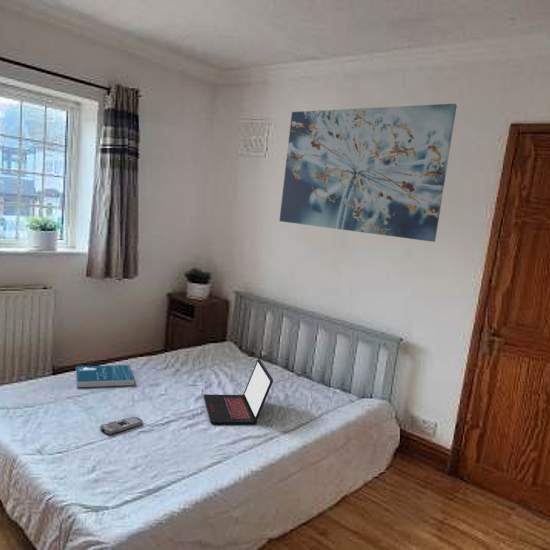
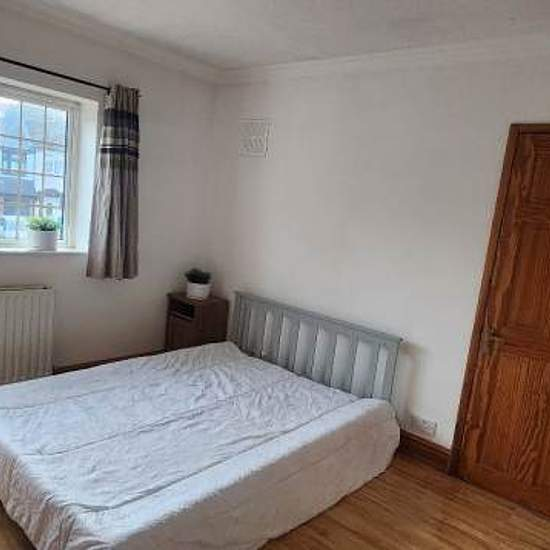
- laptop [203,358,274,425]
- wall art [278,103,458,243]
- remote control [99,416,143,436]
- book [75,364,135,389]
